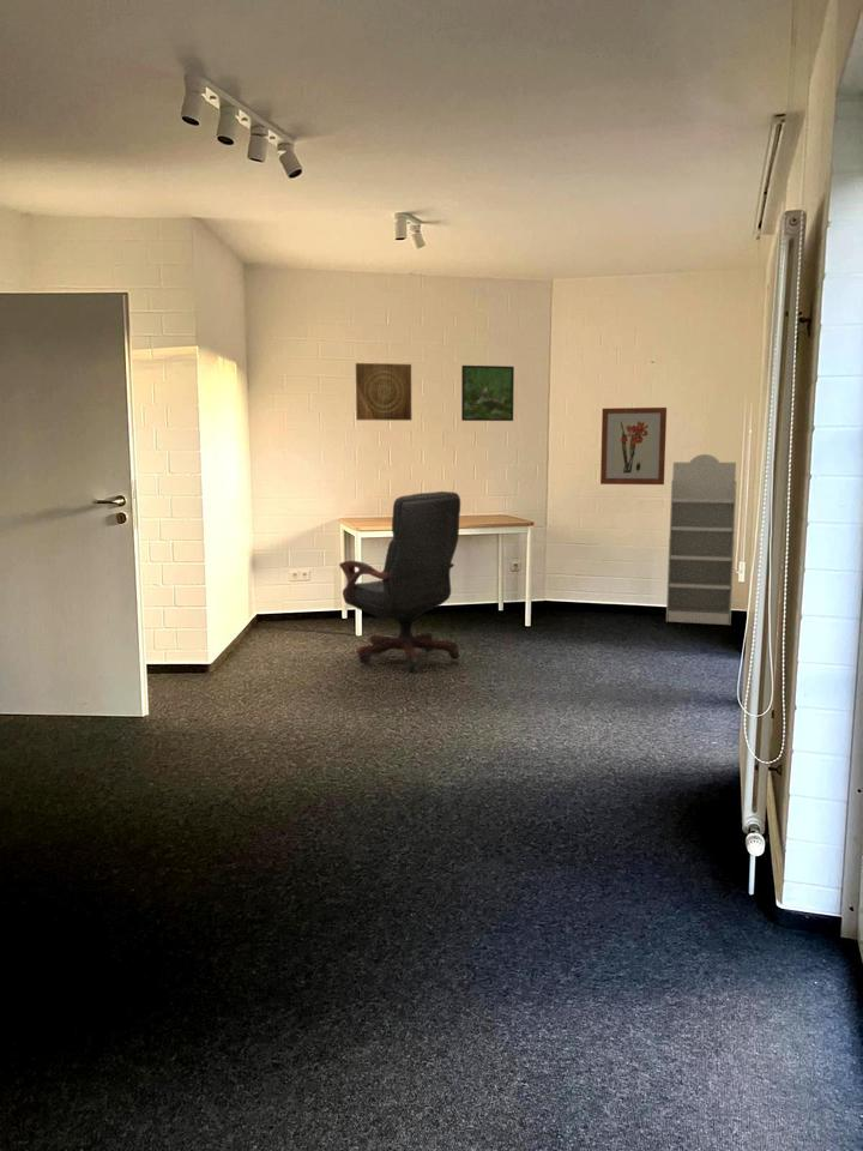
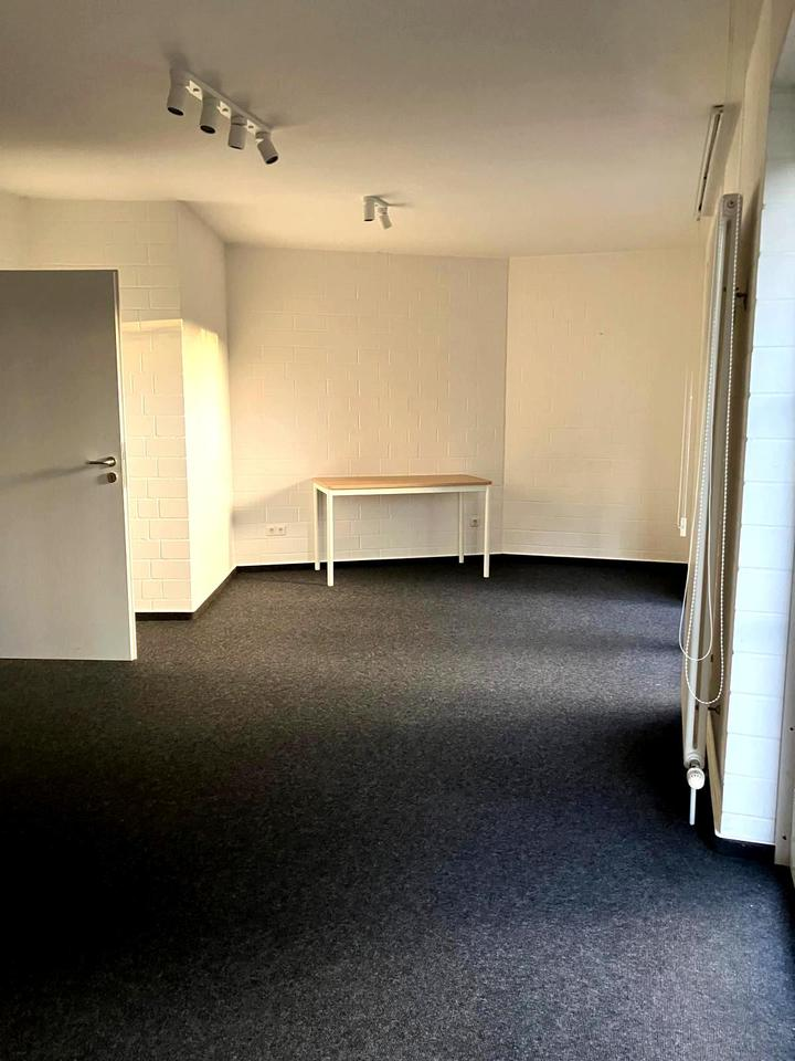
- wall art [355,362,412,422]
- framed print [460,364,515,422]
- office chair [338,490,461,673]
- shelf [665,453,737,626]
- wall art [599,406,668,486]
